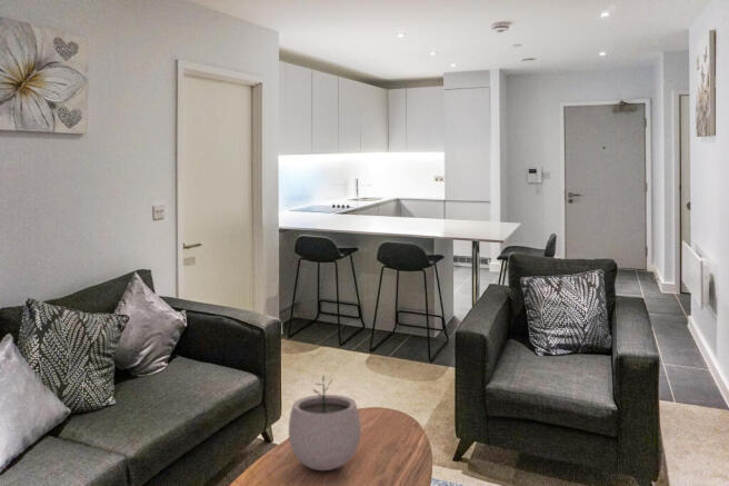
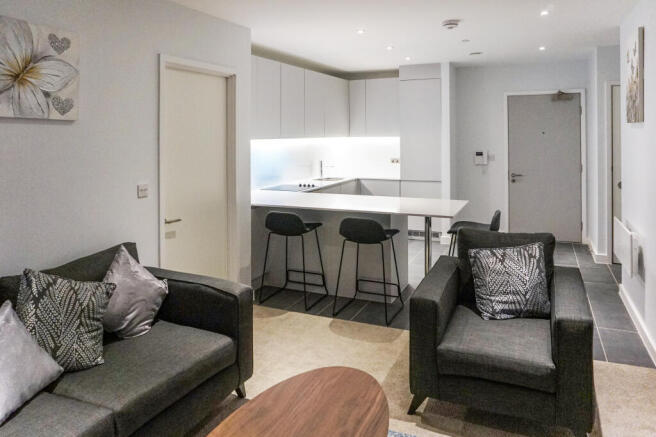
- plant pot [288,374,362,472]
